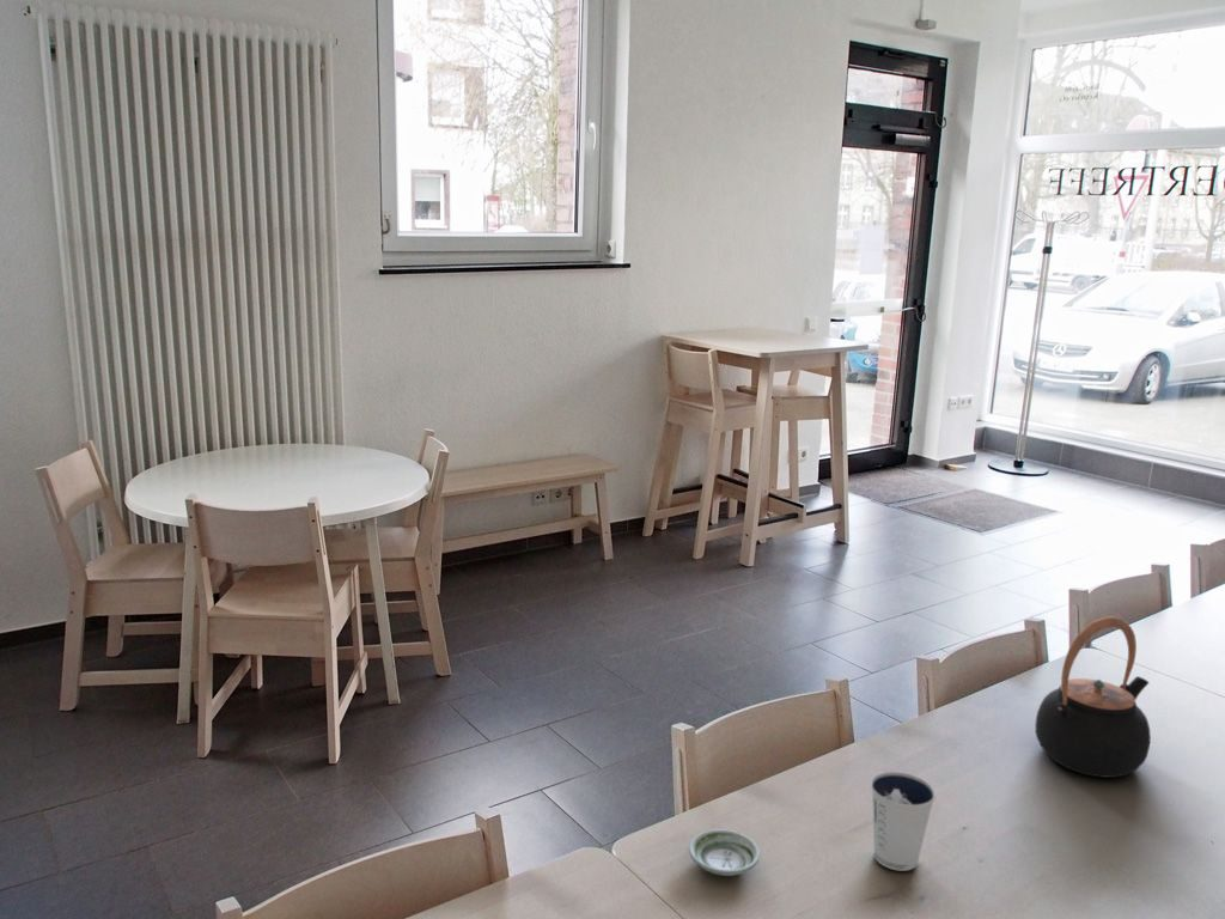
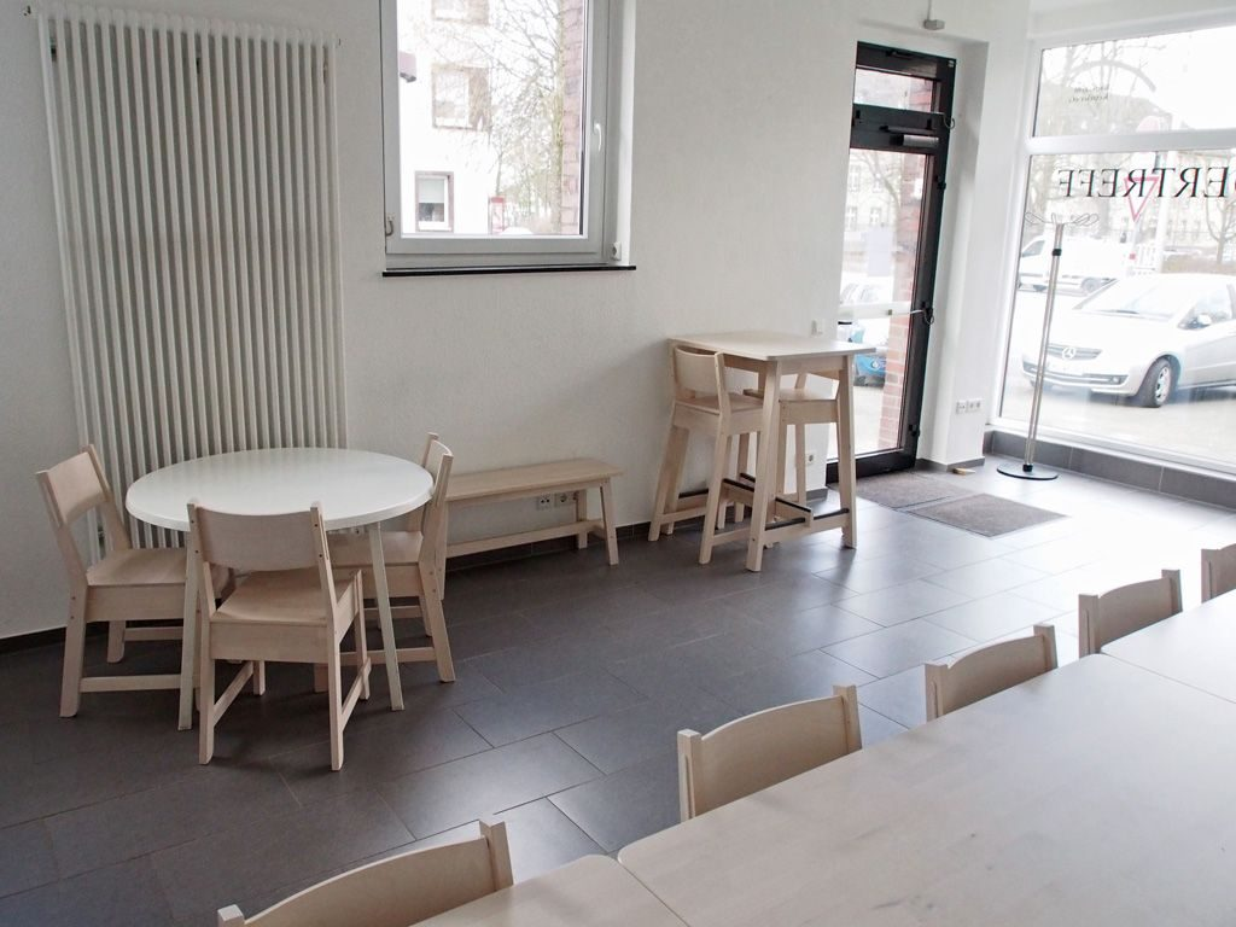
- saucer [688,828,761,877]
- teapot [1035,615,1152,779]
- dixie cup [870,771,937,872]
